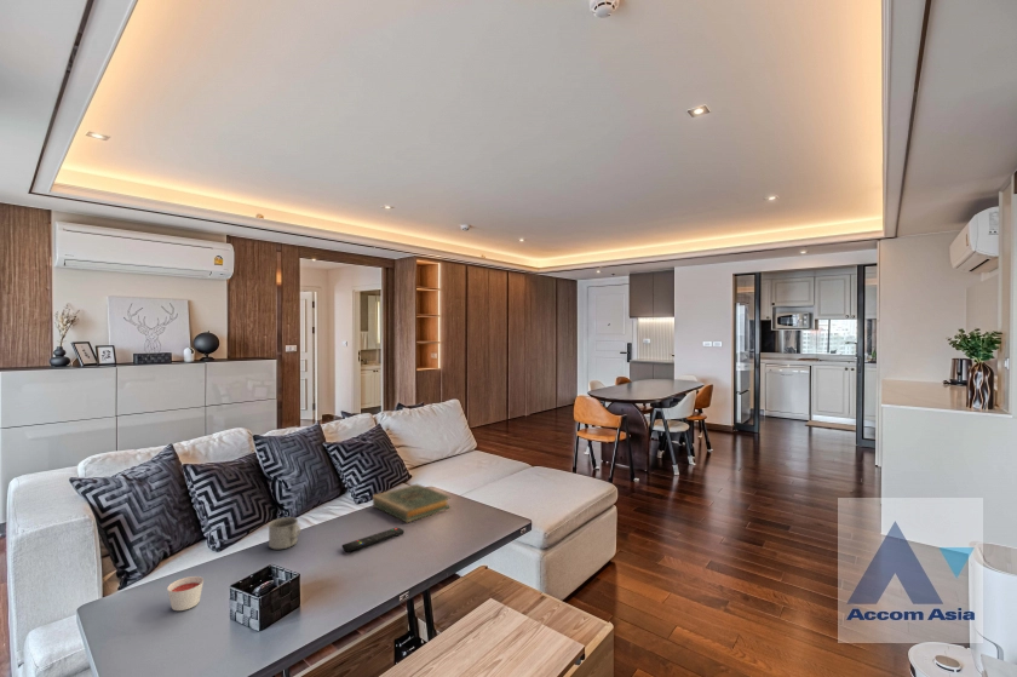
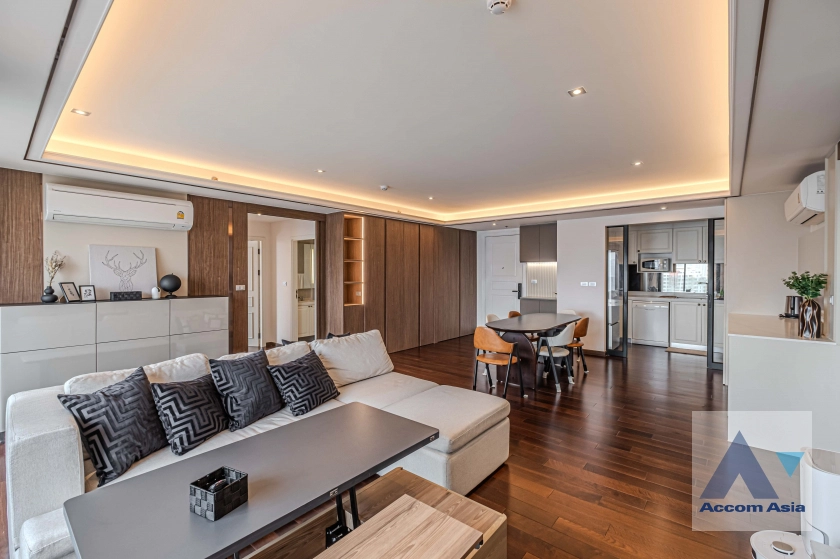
- mug [266,516,301,550]
- candle [166,575,205,612]
- hardback book [372,483,453,523]
- remote control [341,527,406,553]
